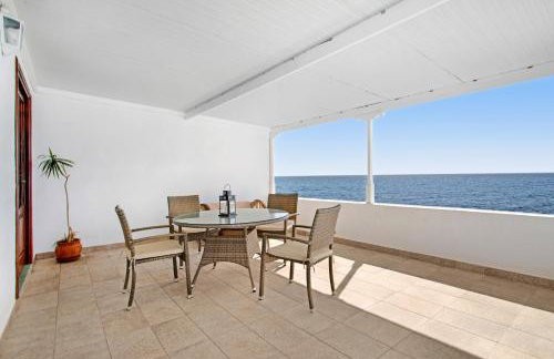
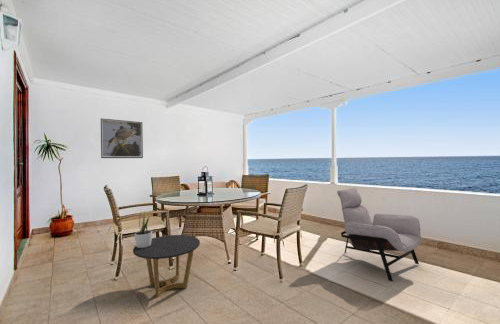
+ lounge chair [336,187,422,283]
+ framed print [100,117,144,159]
+ side table [132,234,201,298]
+ potted plant [134,210,153,248]
